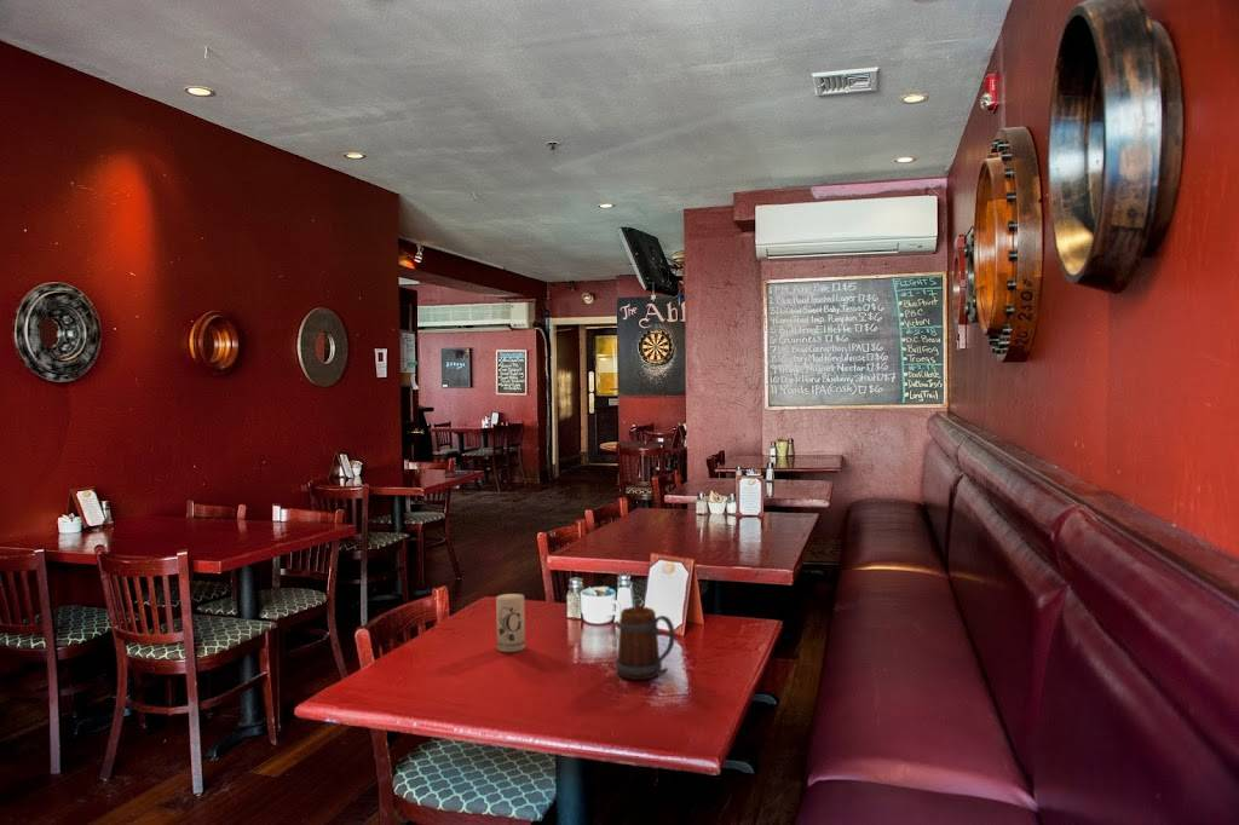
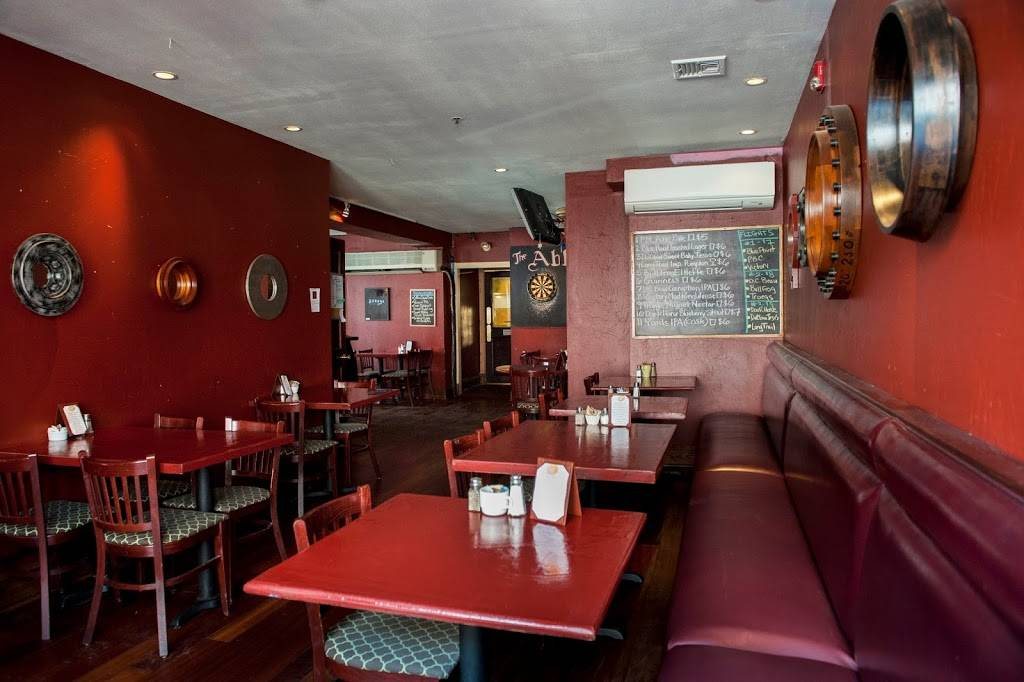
- candle [495,593,526,653]
- beer mug [615,606,676,681]
